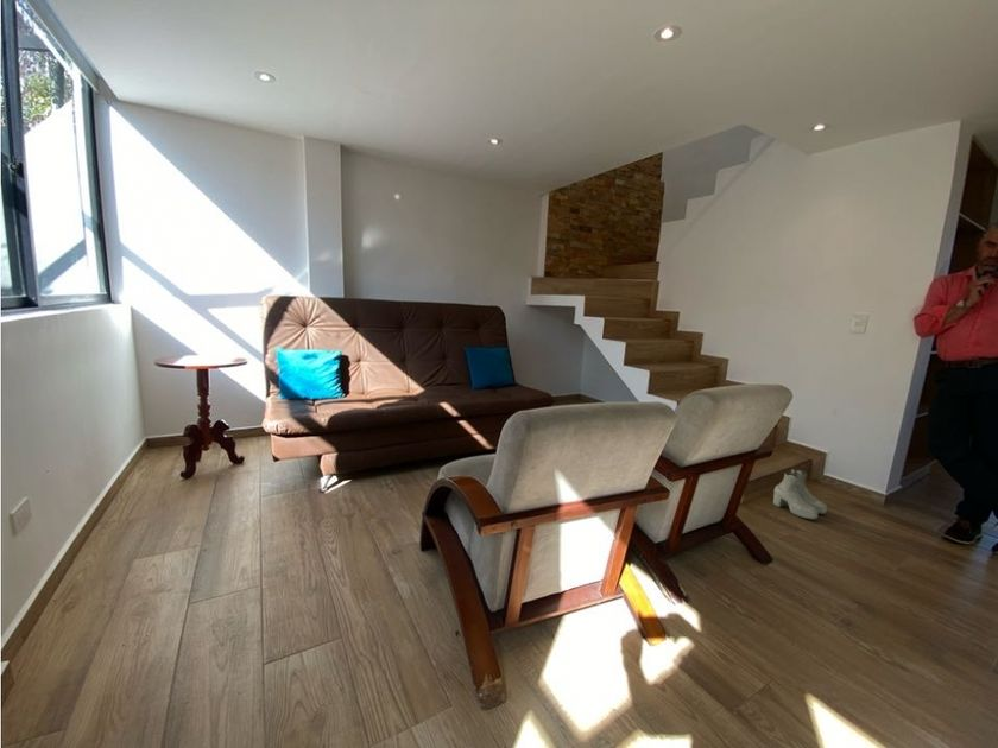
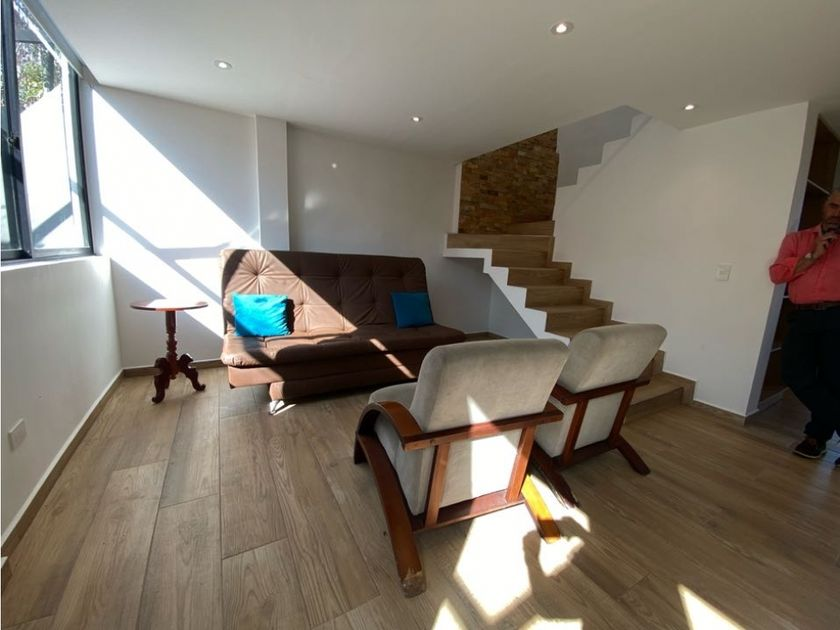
- boots [772,468,828,521]
